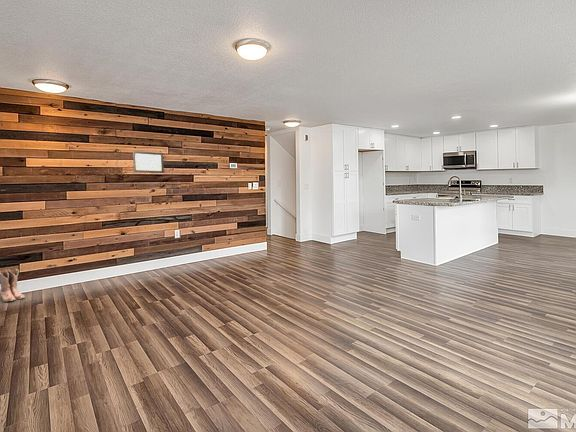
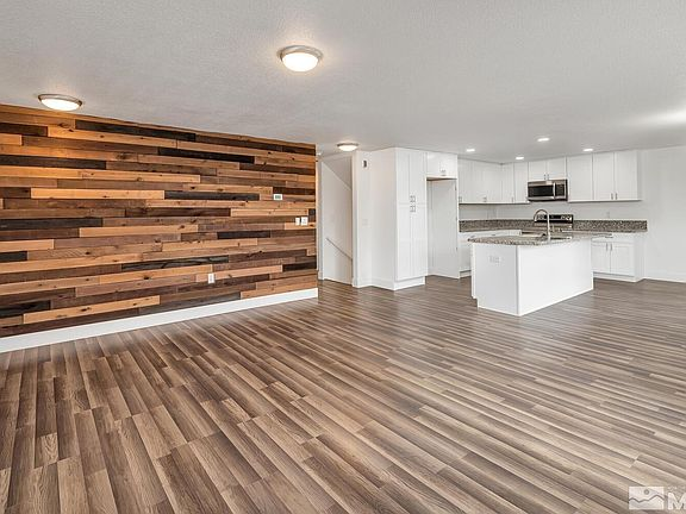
- boots [0,268,26,303]
- wall art [132,150,165,174]
